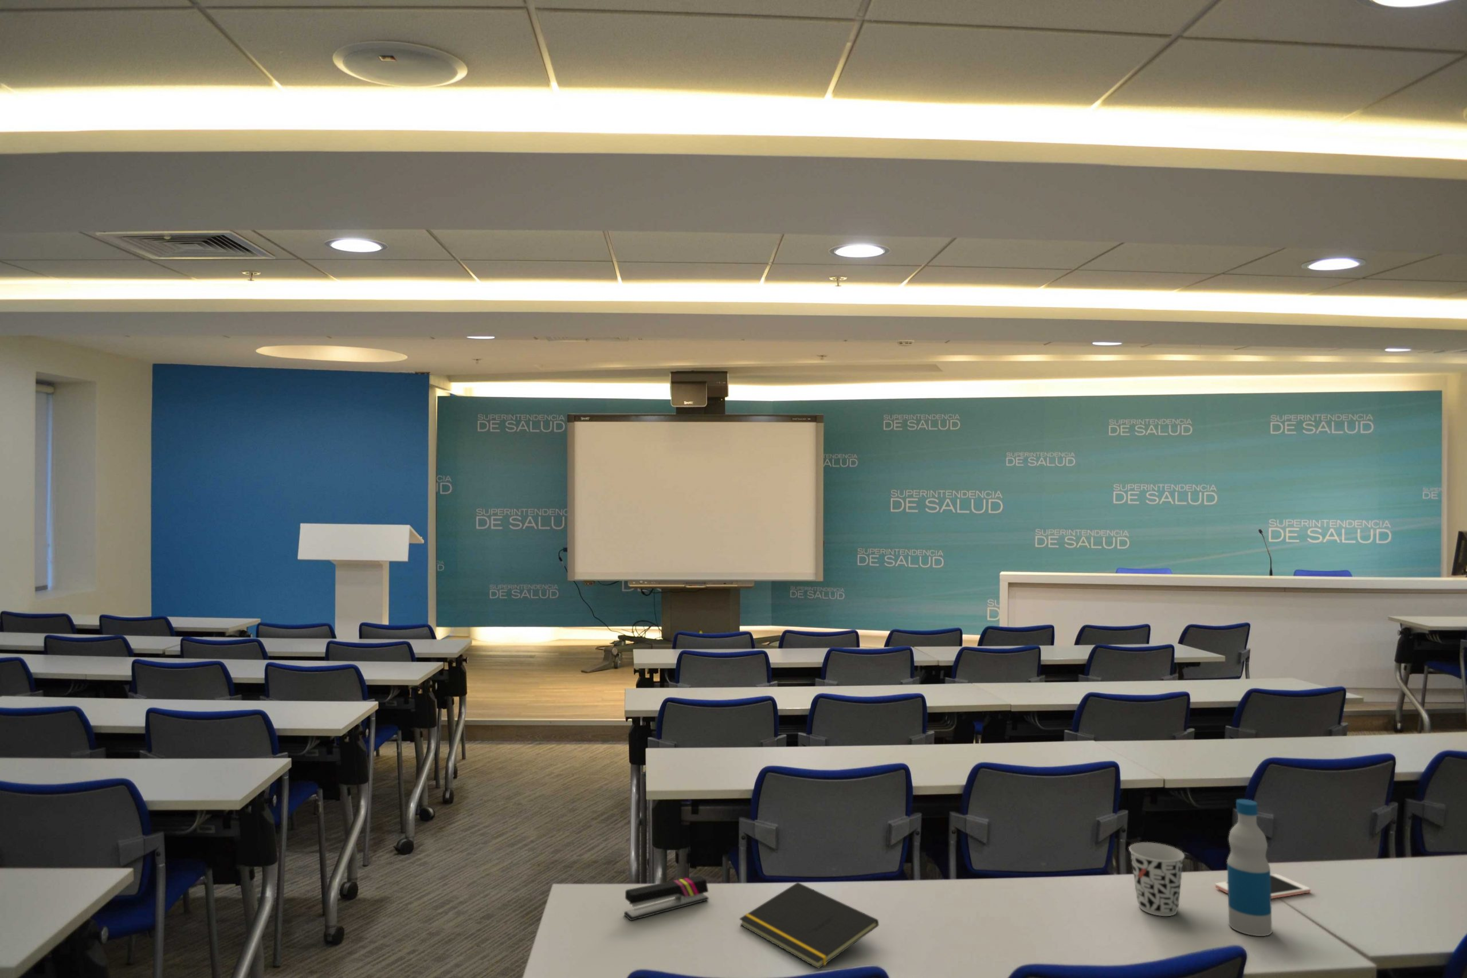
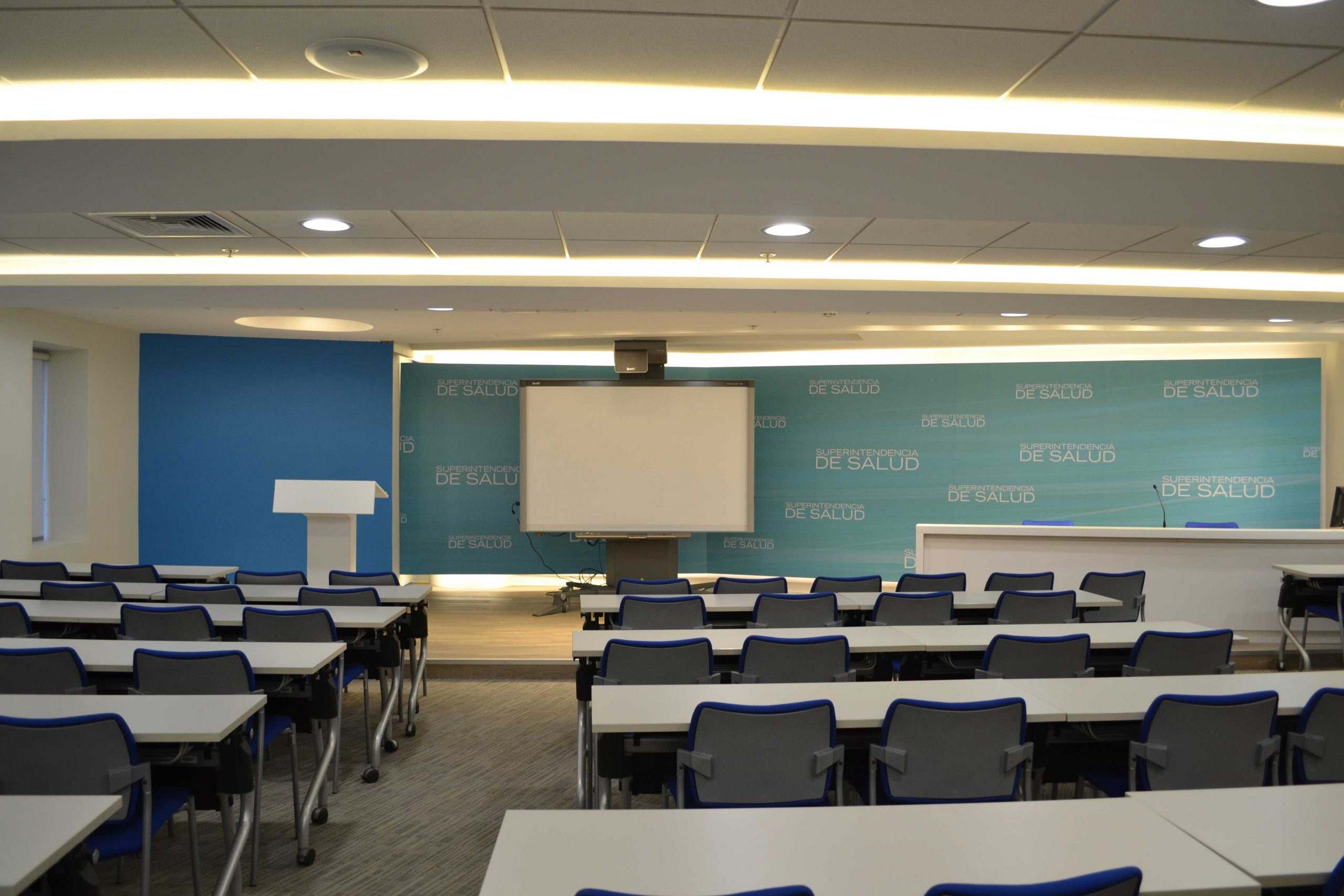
- cup [1129,842,1185,917]
- cell phone [1215,873,1311,899]
- notepad [739,882,879,969]
- bottle [1226,799,1273,937]
- stapler [623,875,709,921]
